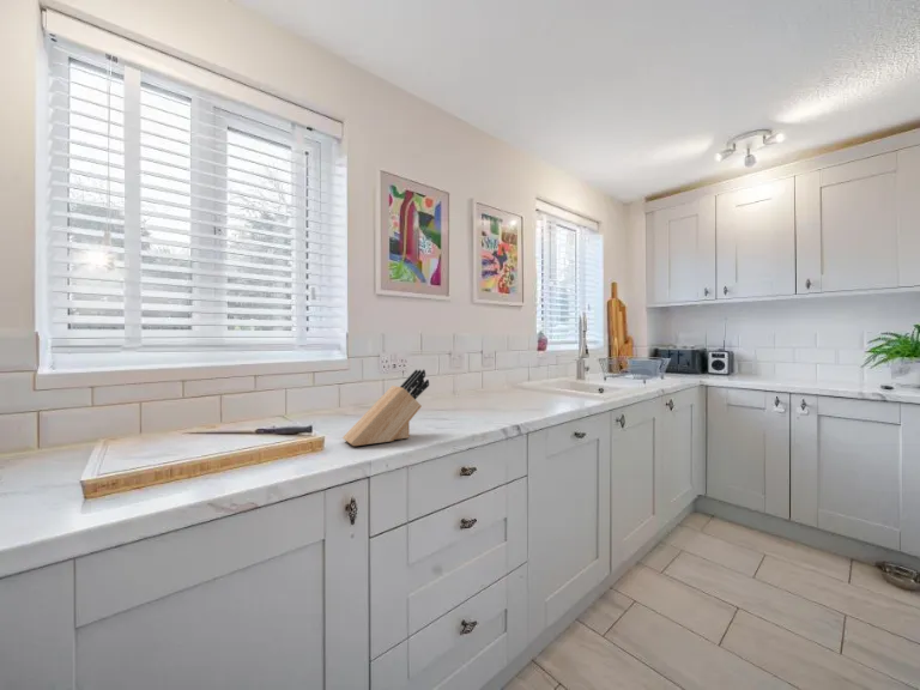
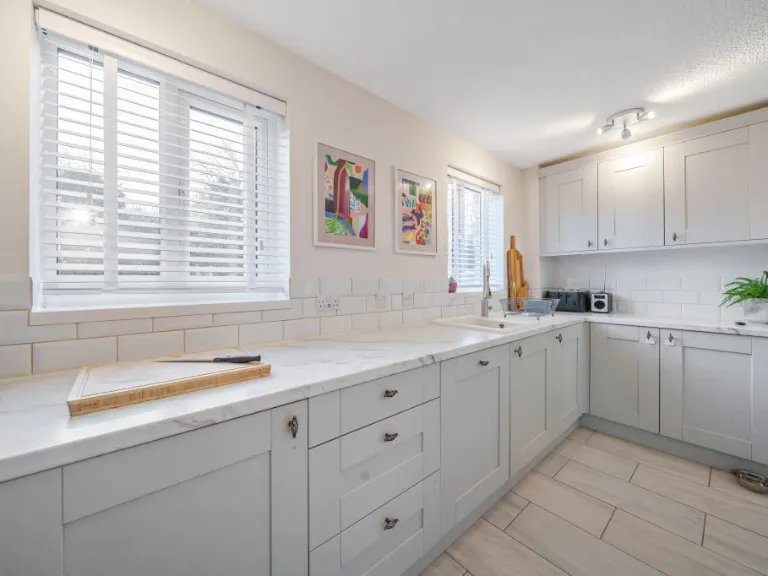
- knife block [341,369,430,447]
